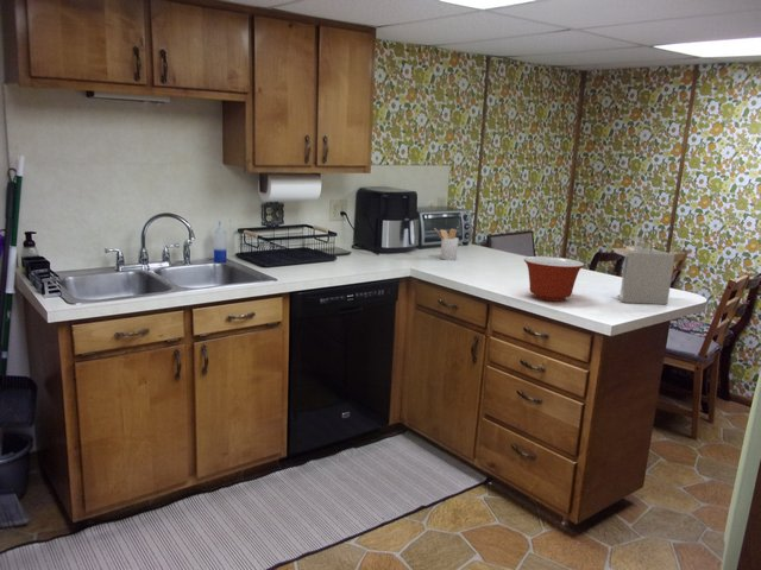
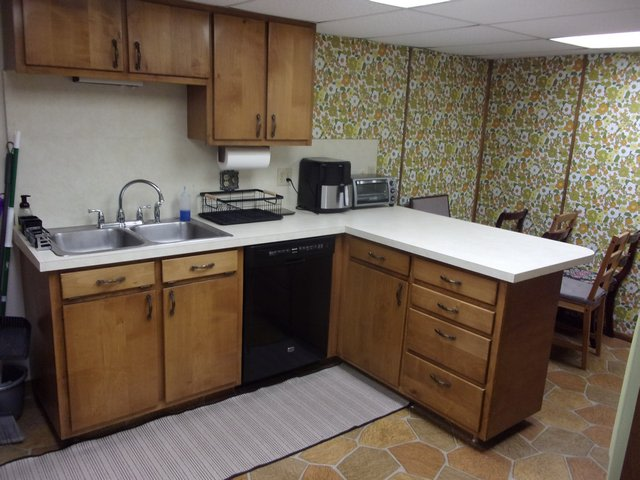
- architectural model [612,234,677,305]
- mixing bowl [523,255,585,302]
- utensil holder [433,227,460,261]
